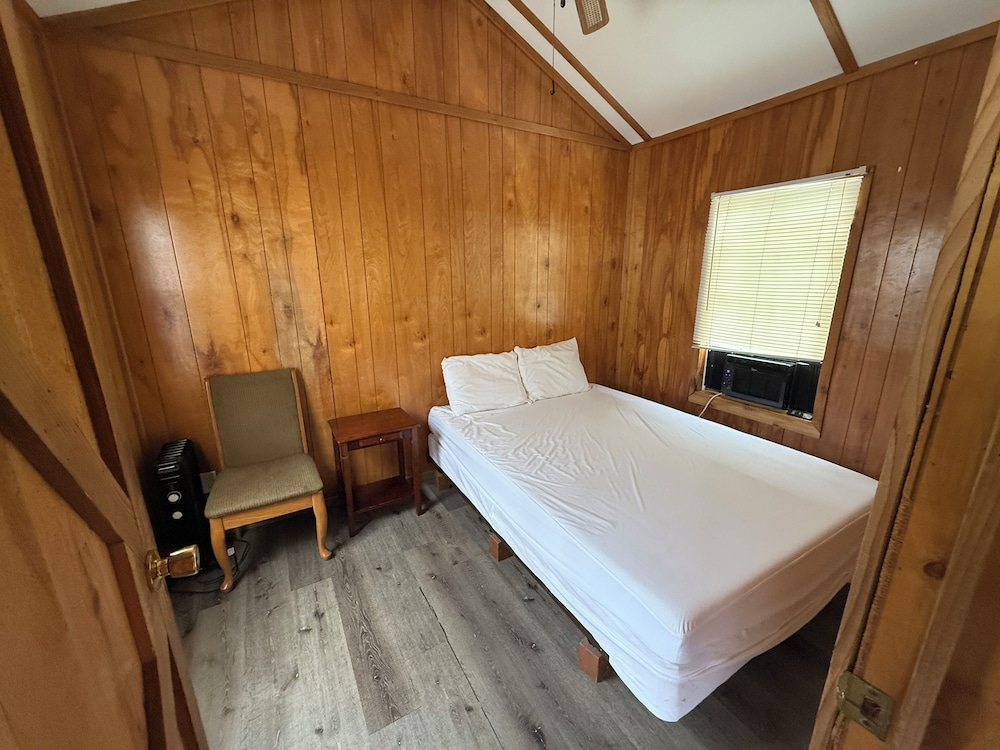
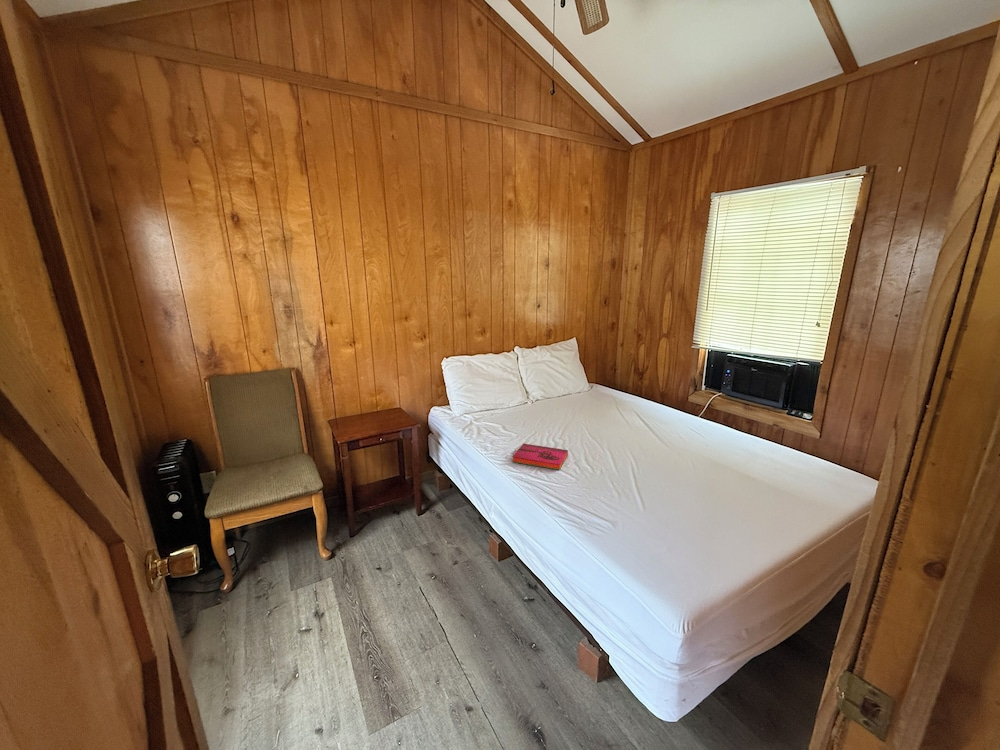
+ hardback book [511,443,569,471]
